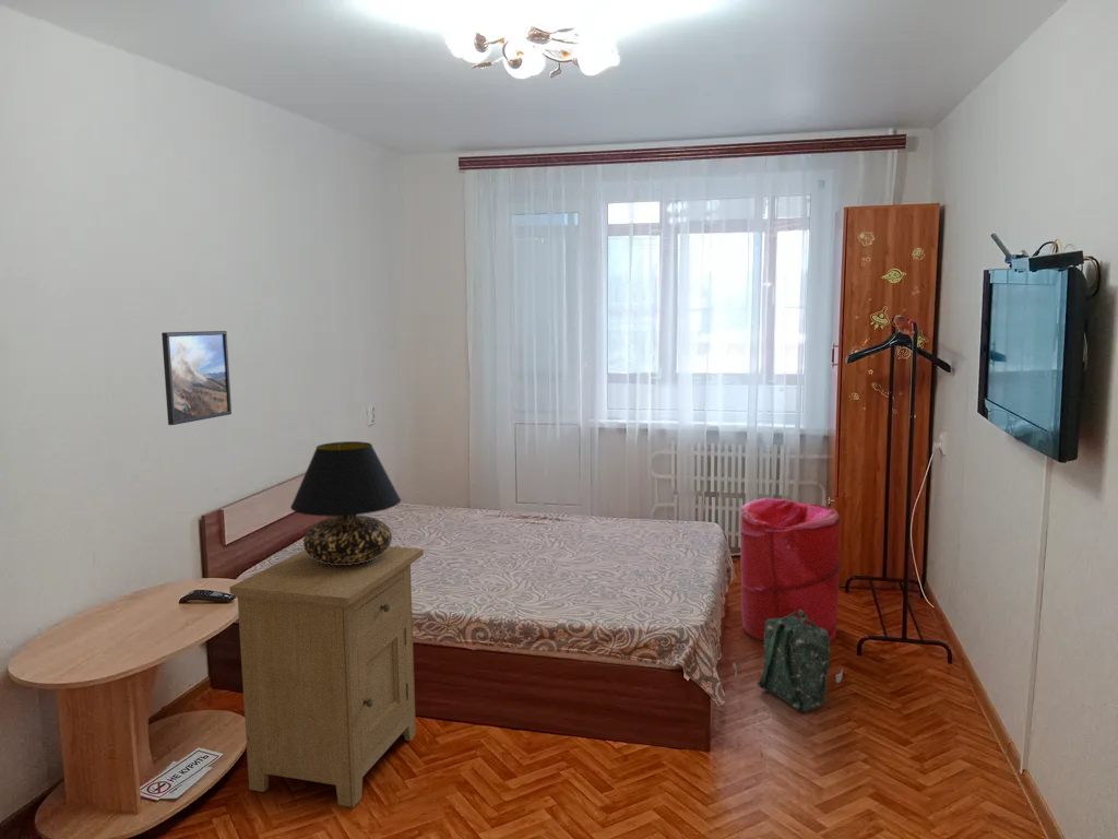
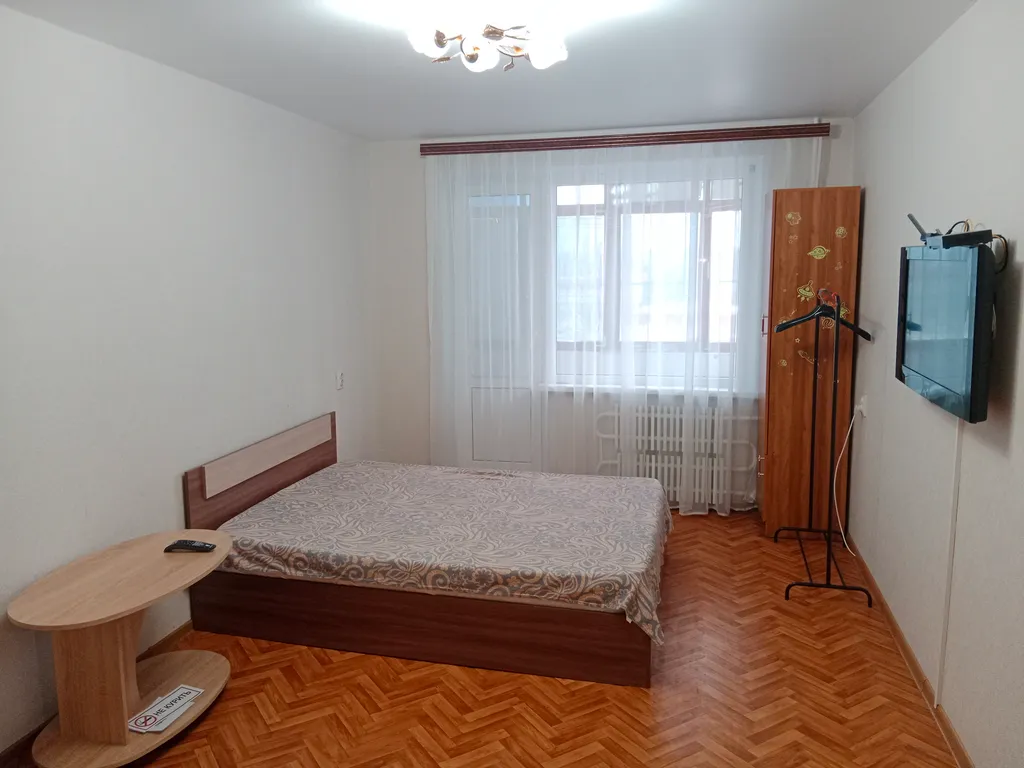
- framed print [160,330,233,426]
- table lamp [289,440,402,565]
- nightstand [228,545,425,808]
- laundry hamper [739,496,842,642]
- backpack [732,610,844,713]
